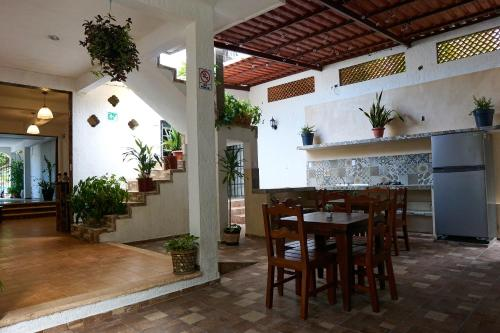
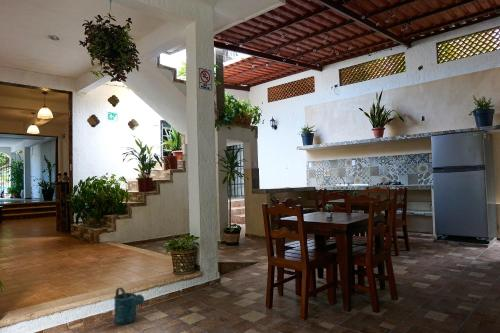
+ watering can [113,287,145,325]
